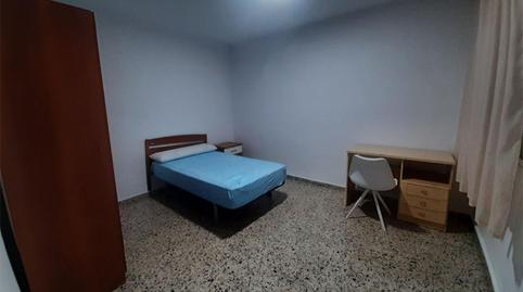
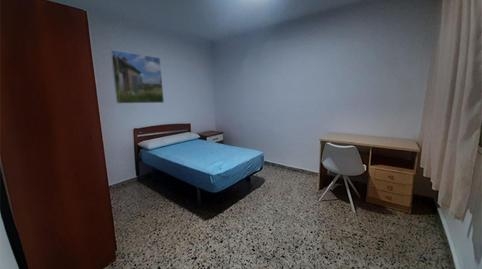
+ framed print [109,49,165,104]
